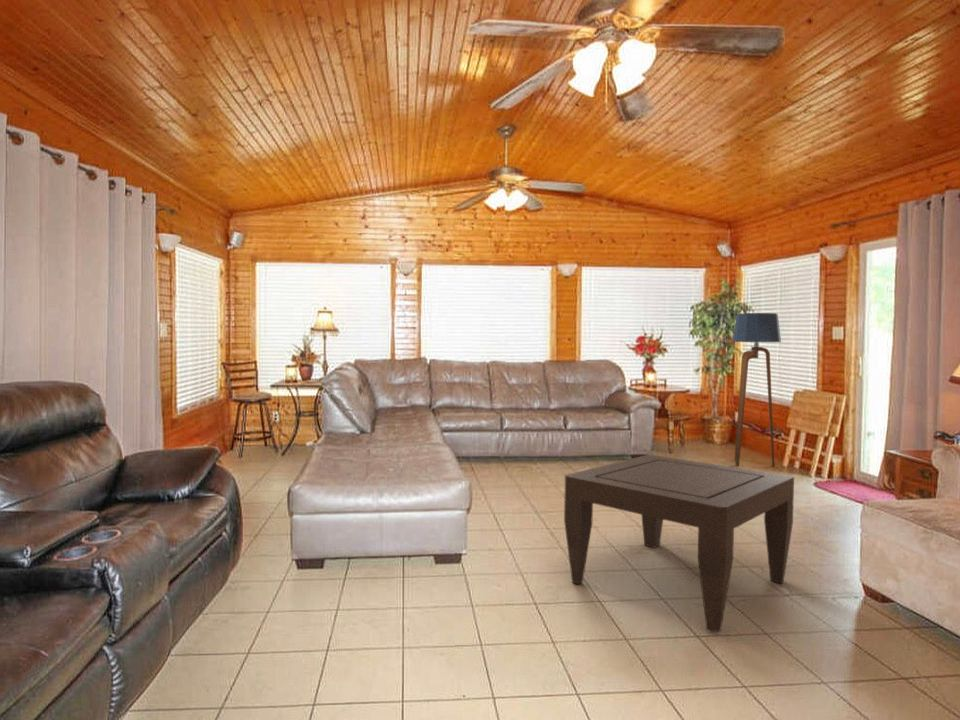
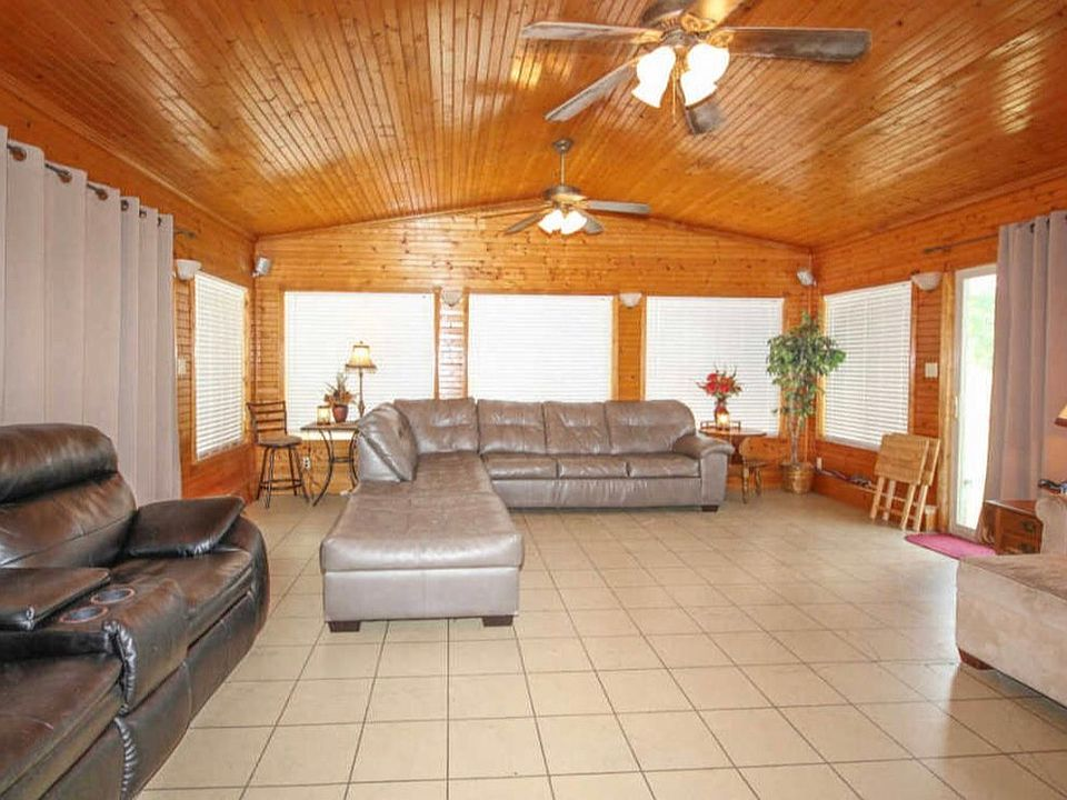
- coffee table [563,454,795,633]
- floor lamp [731,312,782,467]
